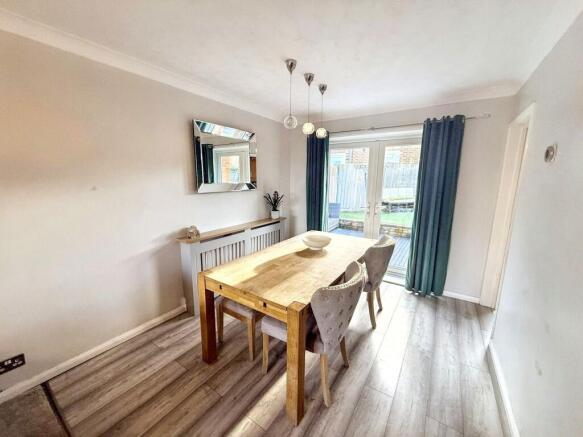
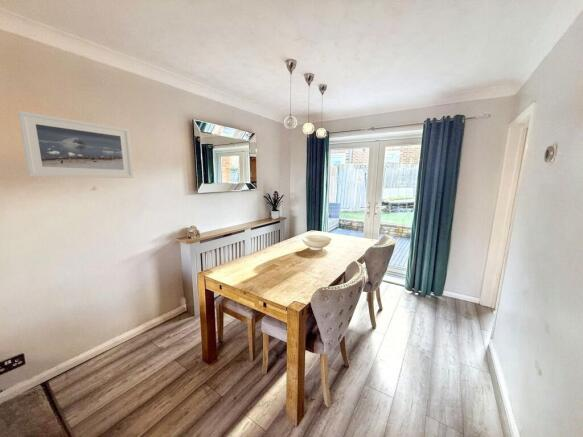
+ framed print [17,110,135,179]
